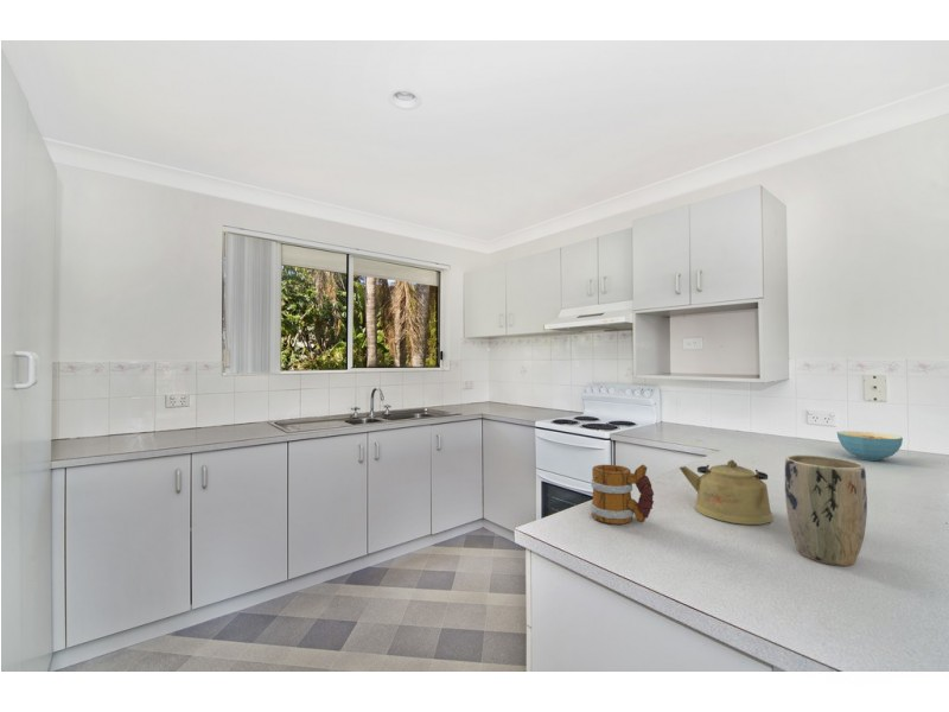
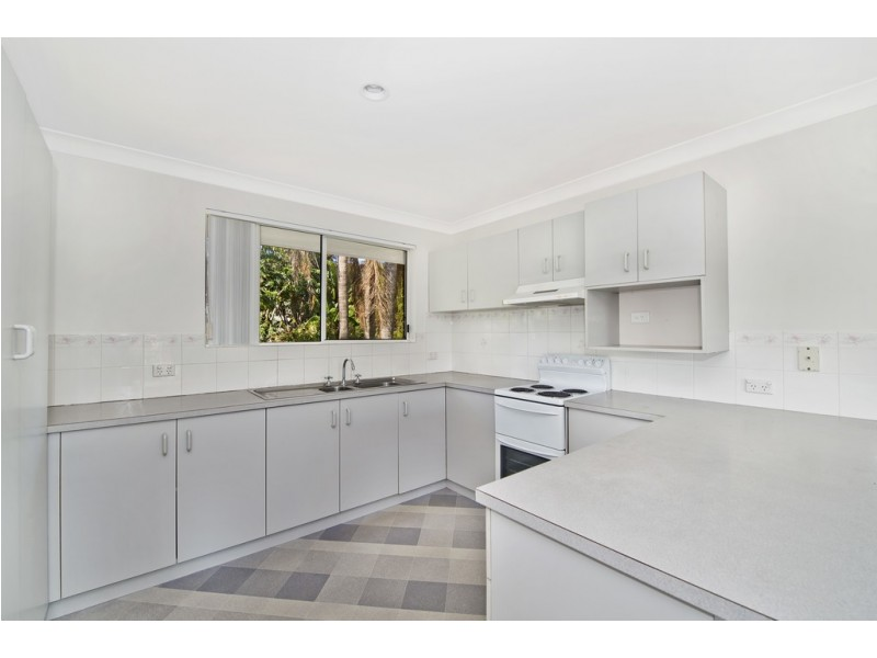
- cereal bowl [836,430,904,462]
- plant pot [784,453,868,567]
- mug [590,464,655,526]
- kettle [679,459,775,526]
